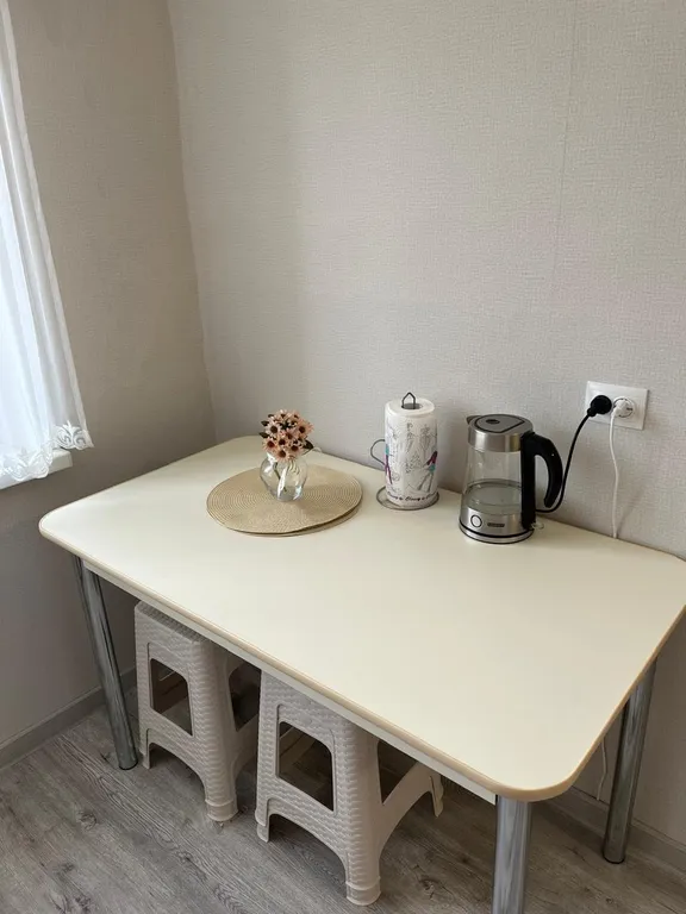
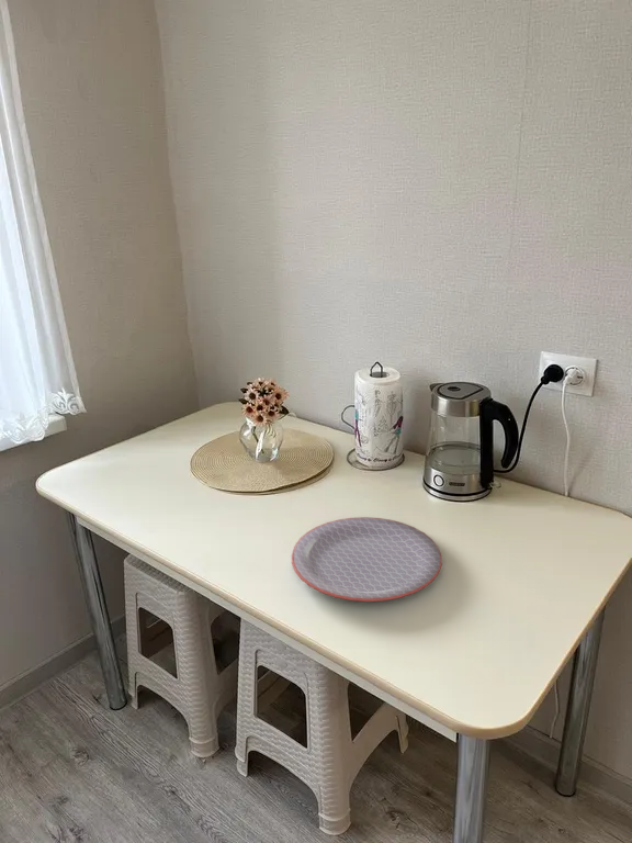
+ plate [291,516,443,603]
